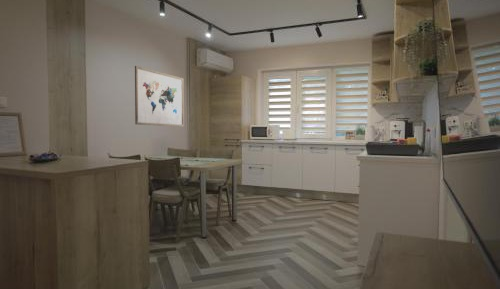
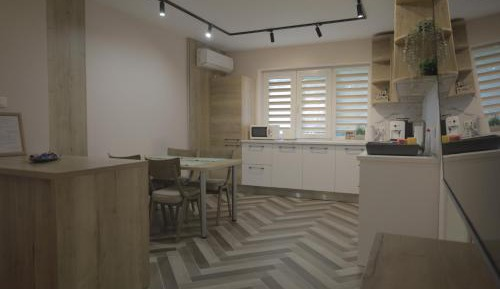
- wall art [134,65,185,128]
